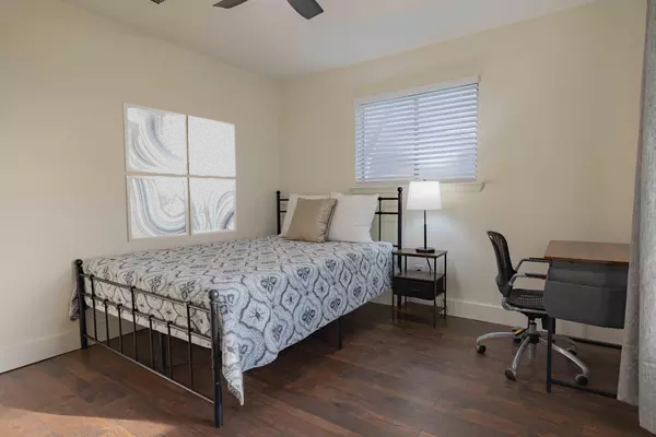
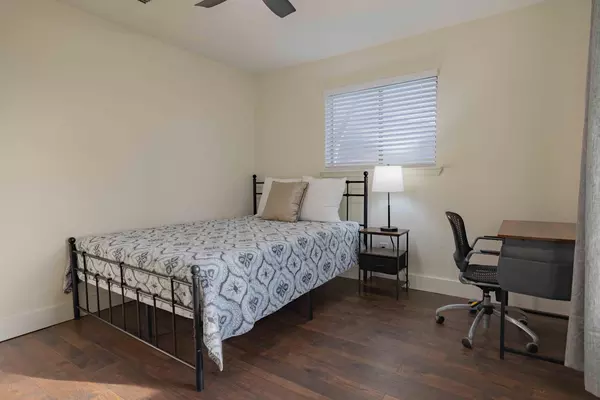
- wall art [121,102,237,244]
